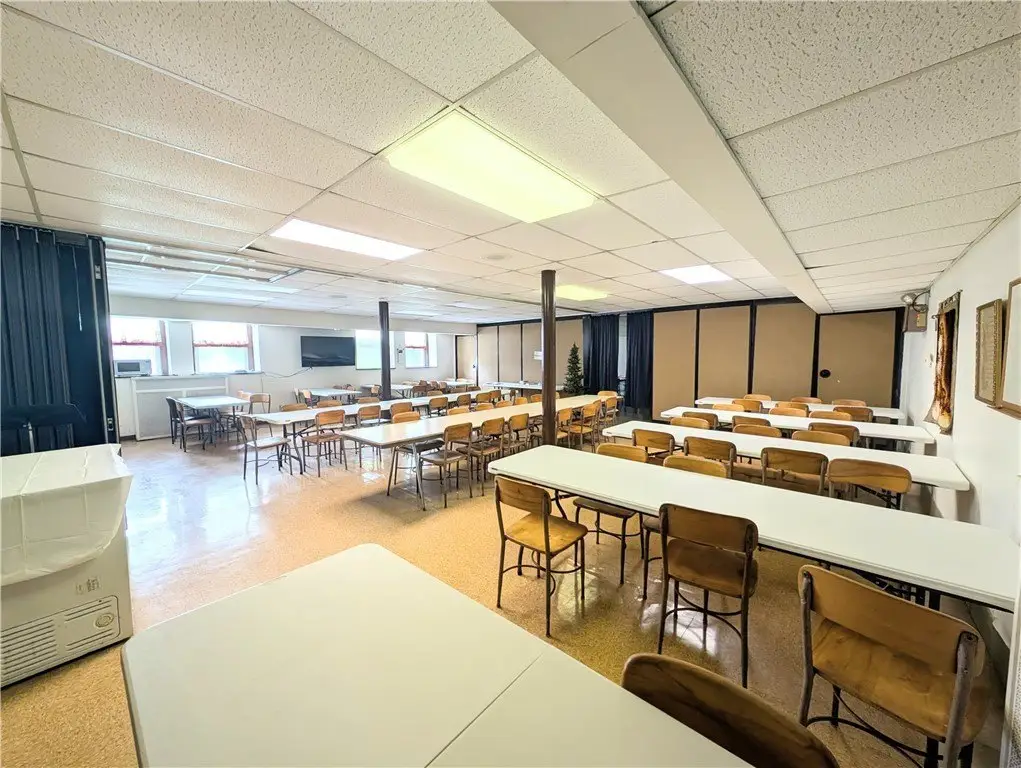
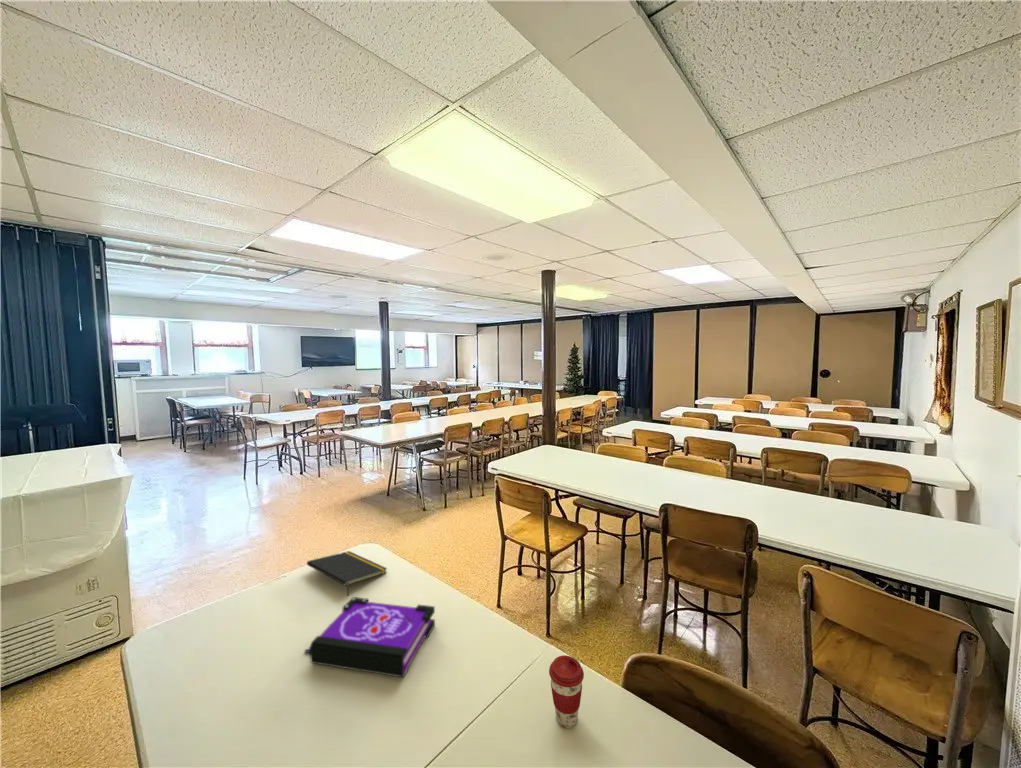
+ board game [303,596,436,678]
+ coffee cup [548,654,585,729]
+ notepad [306,550,388,597]
